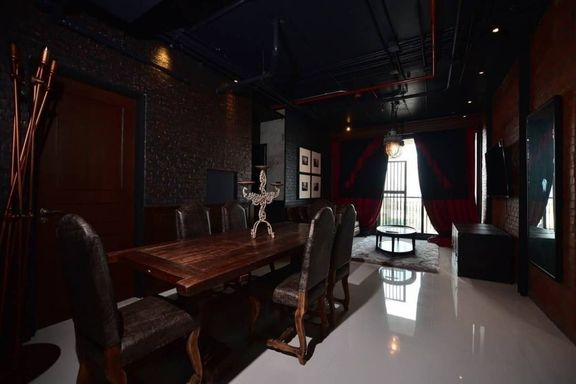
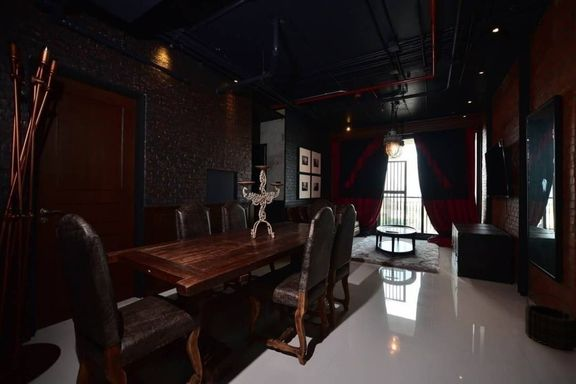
+ bucket [524,291,576,351]
